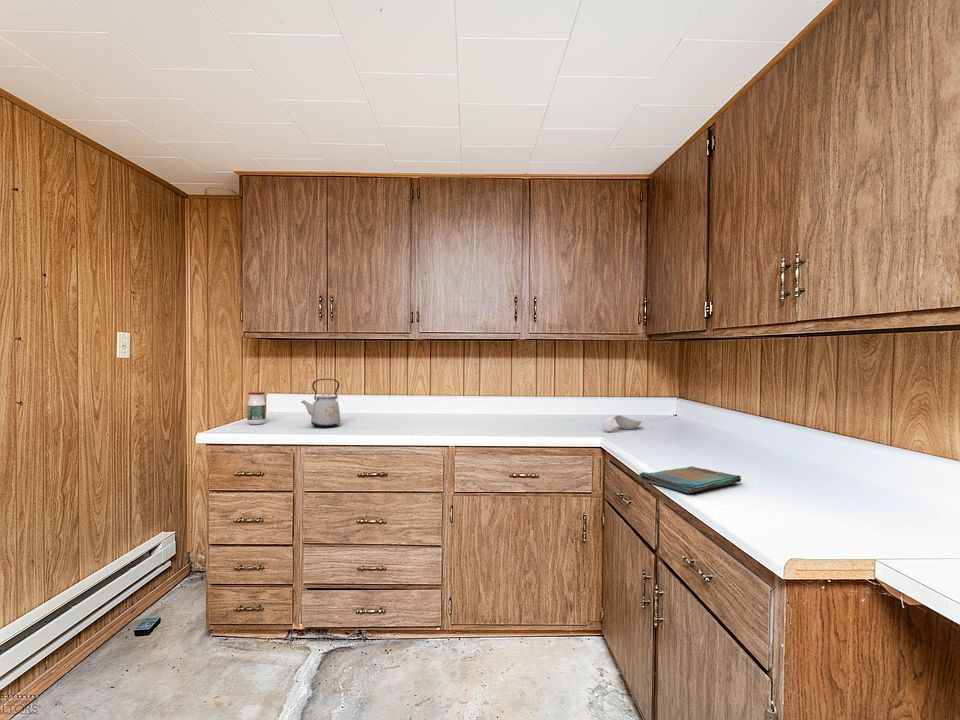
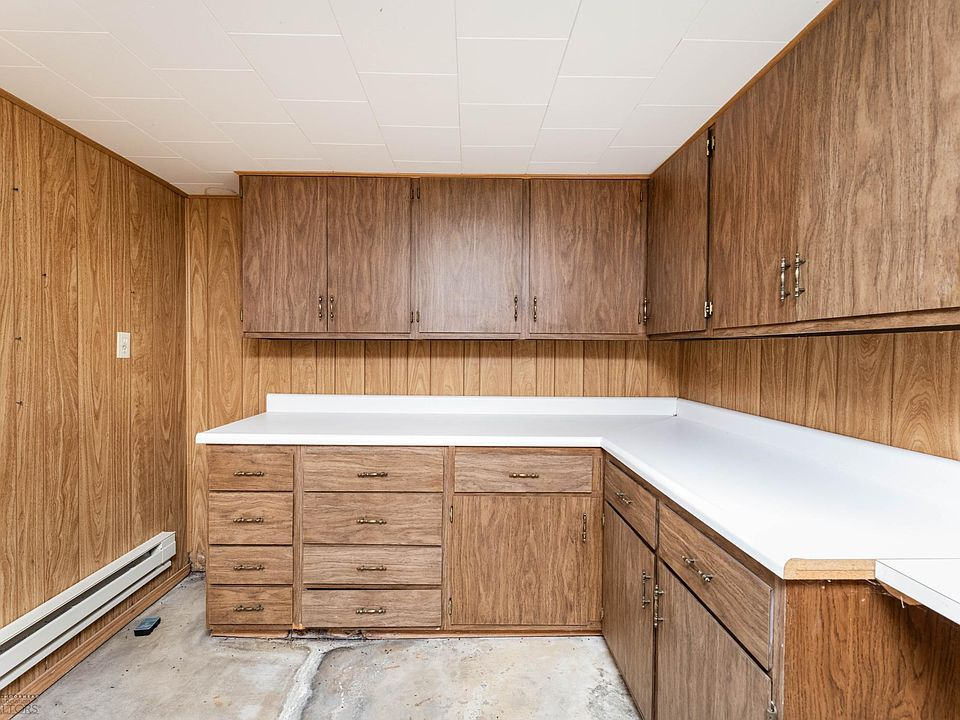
- kettle [300,378,341,428]
- spoon rest [602,414,643,432]
- jar [246,391,267,425]
- dish towel [638,465,742,494]
